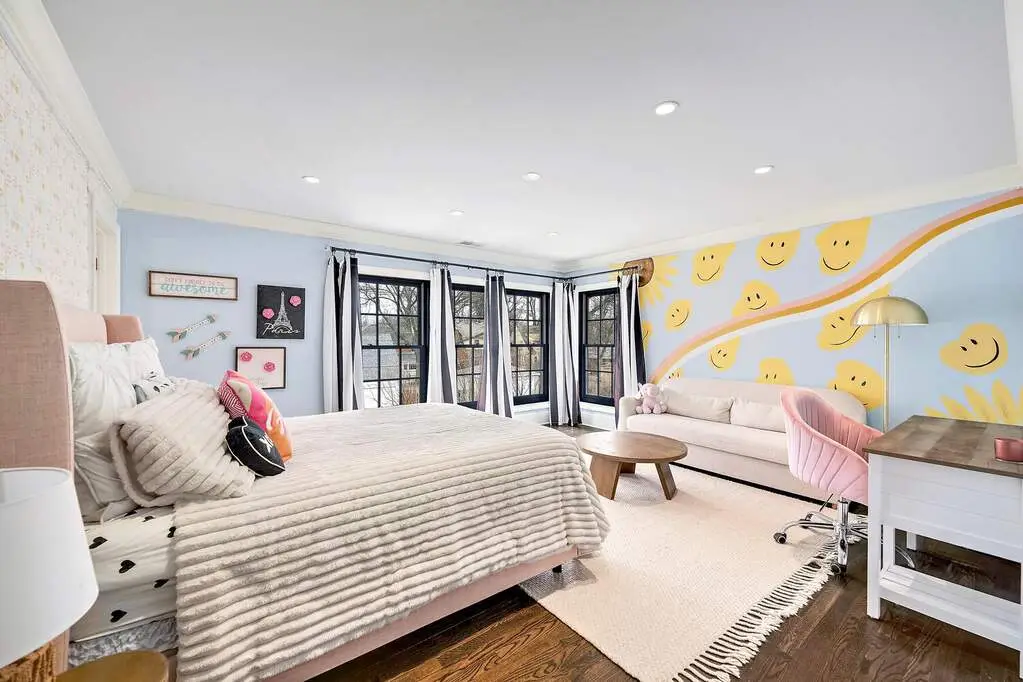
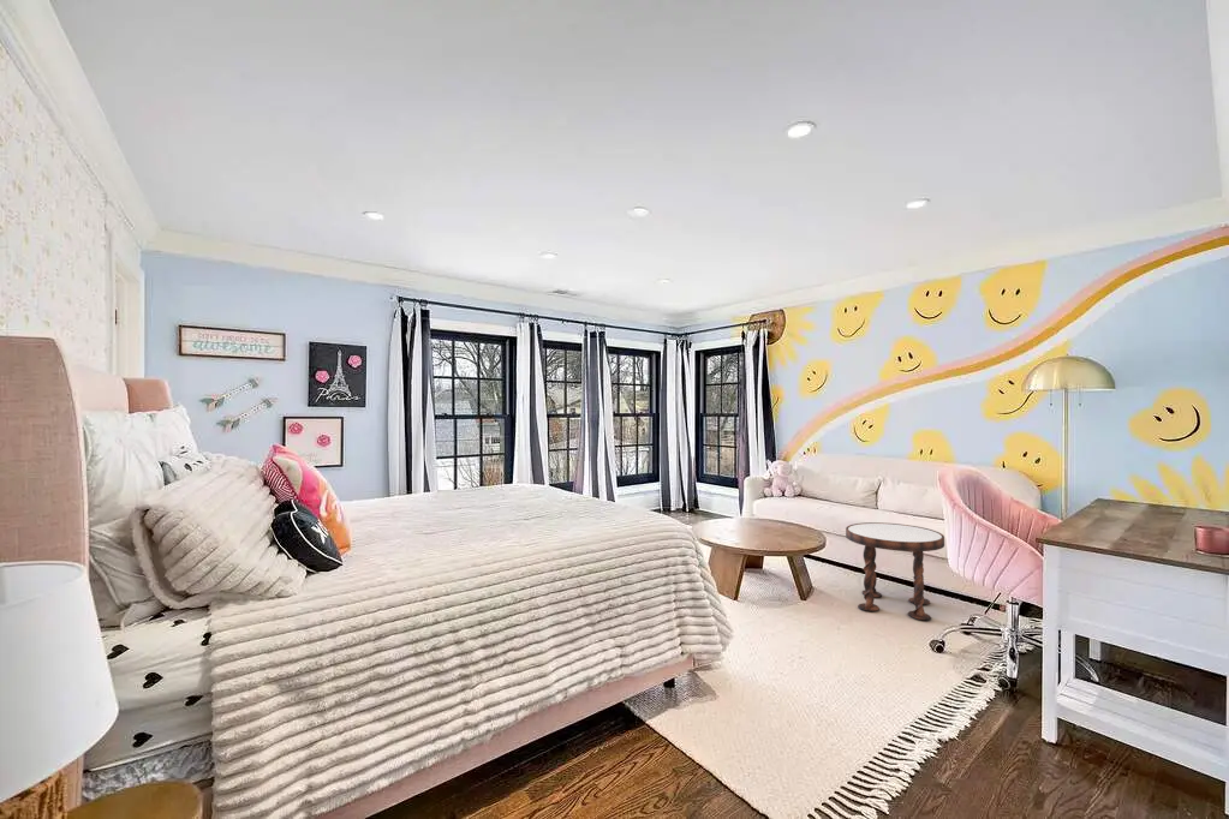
+ side table [845,521,945,621]
